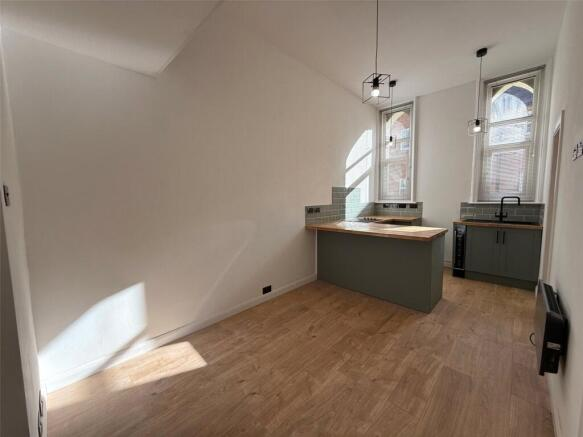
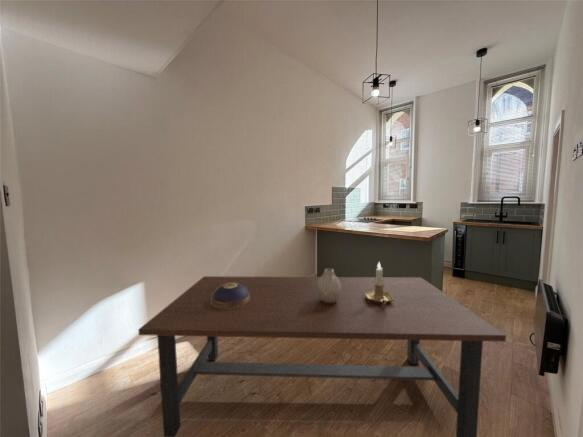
+ decorative bowl [211,283,250,308]
+ dining table [137,275,507,437]
+ candlestick [365,261,394,307]
+ vase [317,268,342,303]
